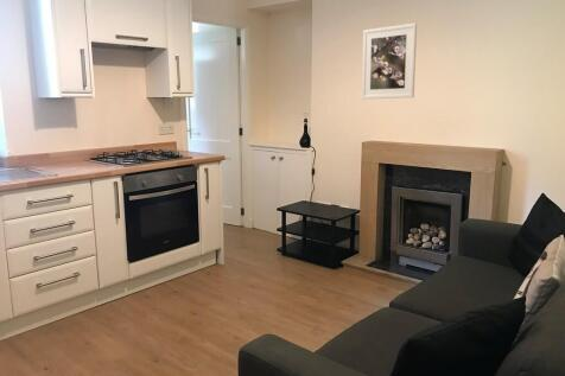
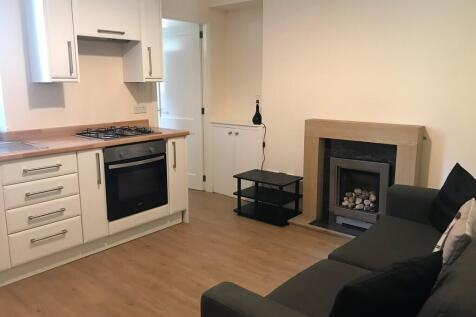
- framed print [361,23,418,100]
